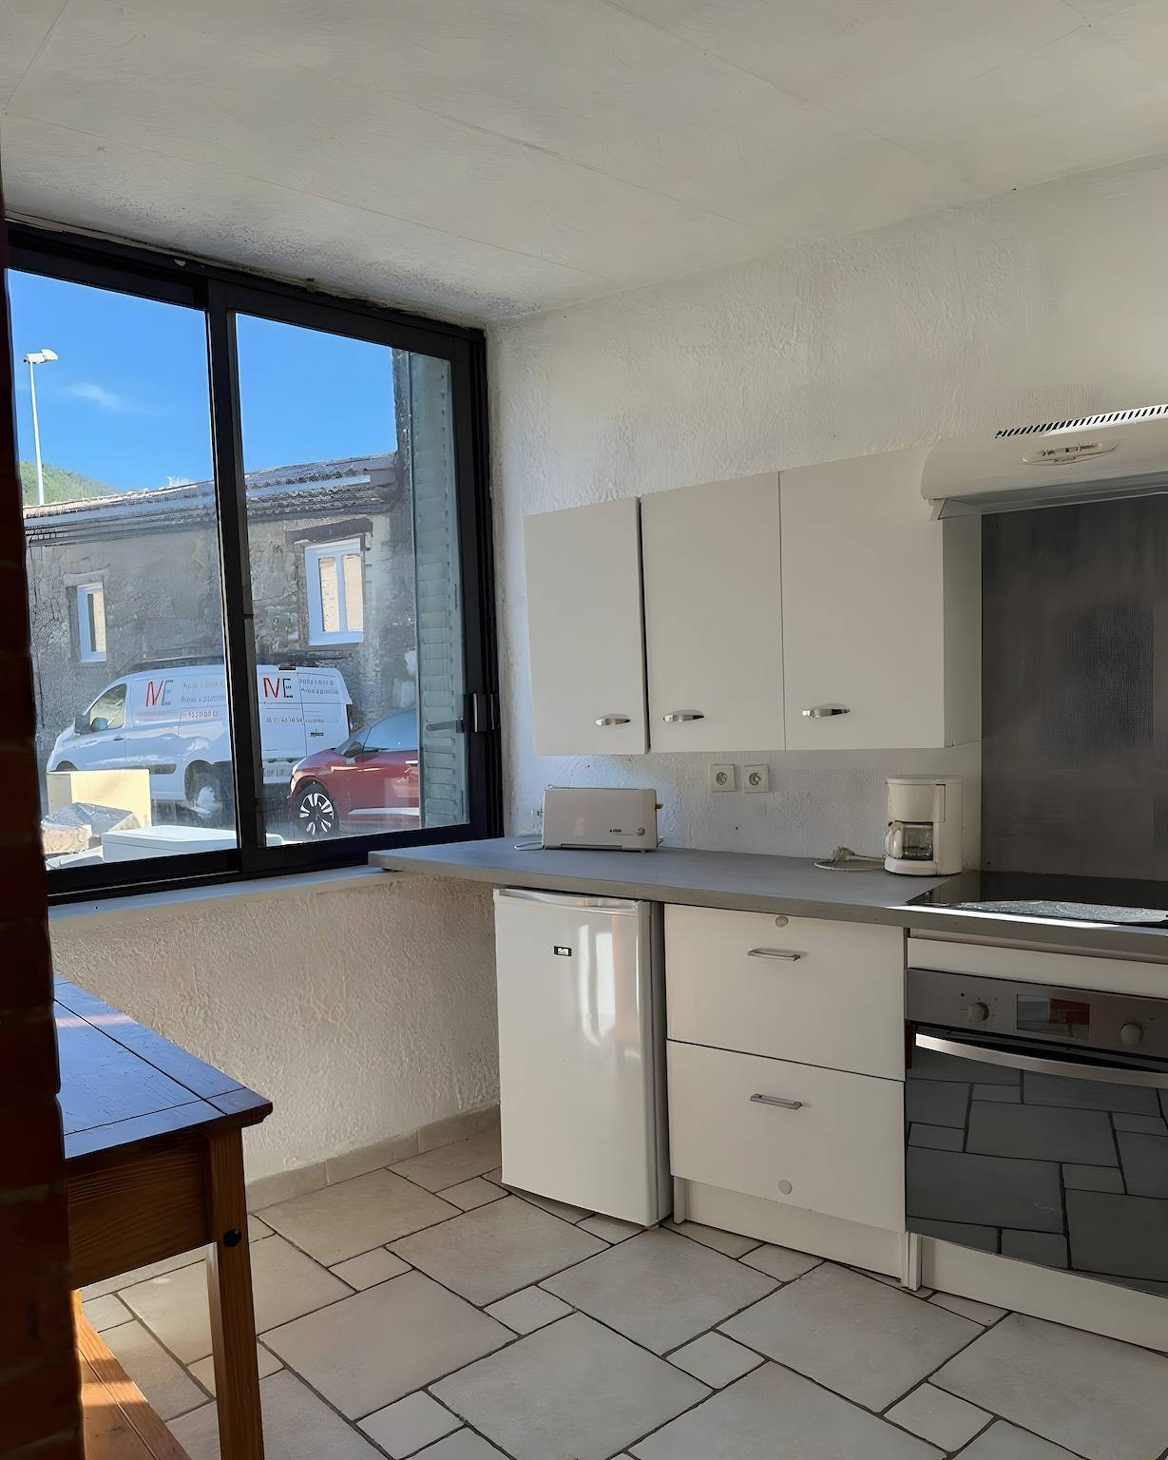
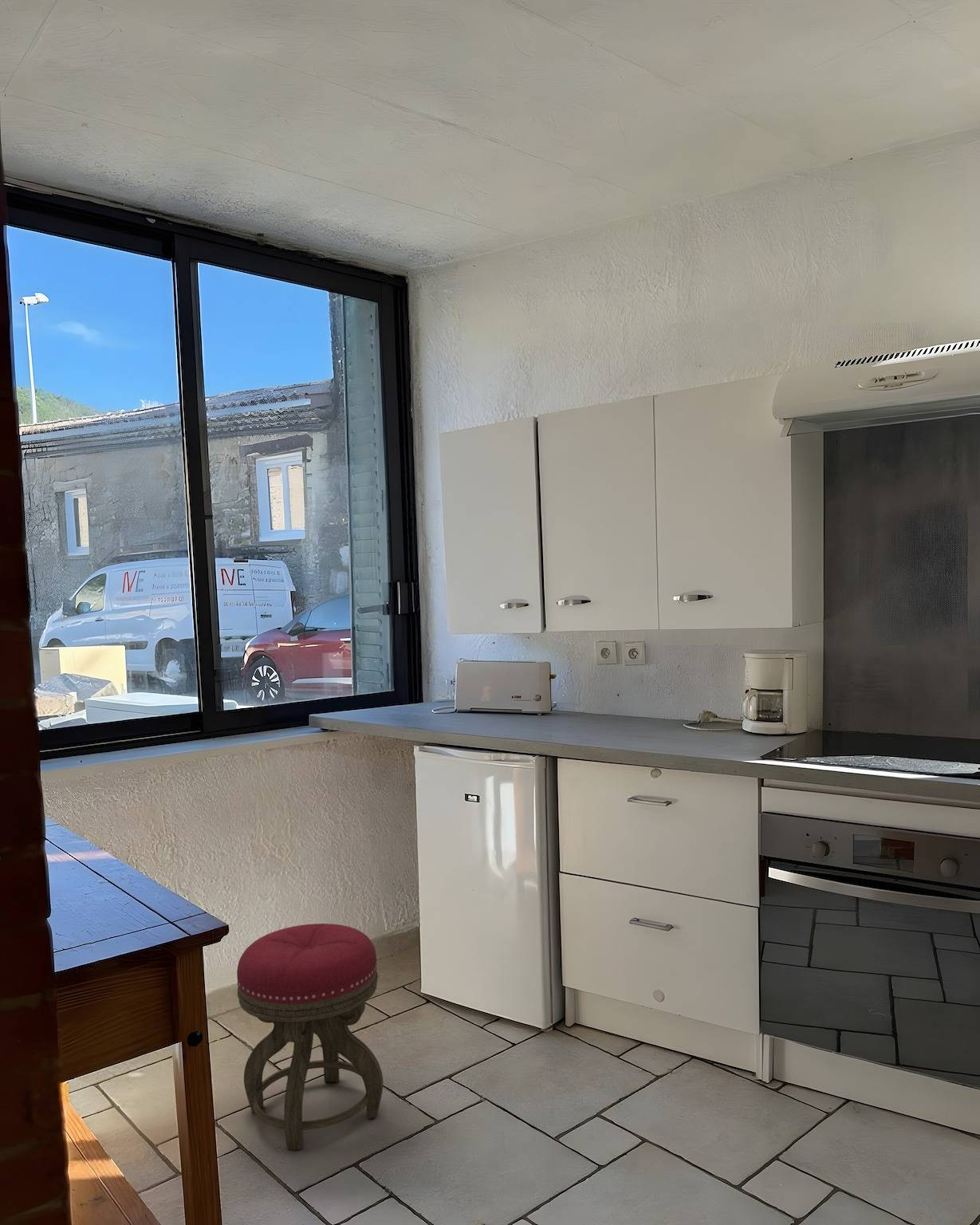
+ stool [236,923,384,1151]
